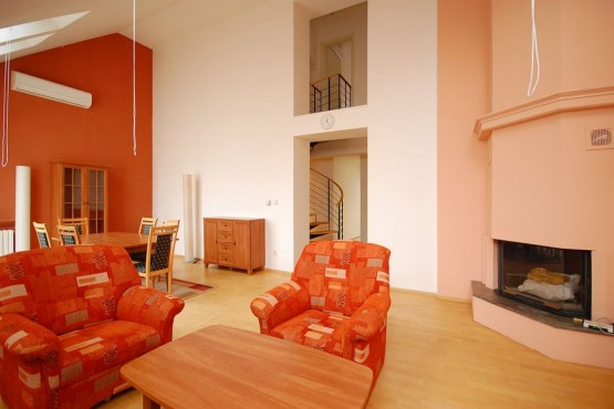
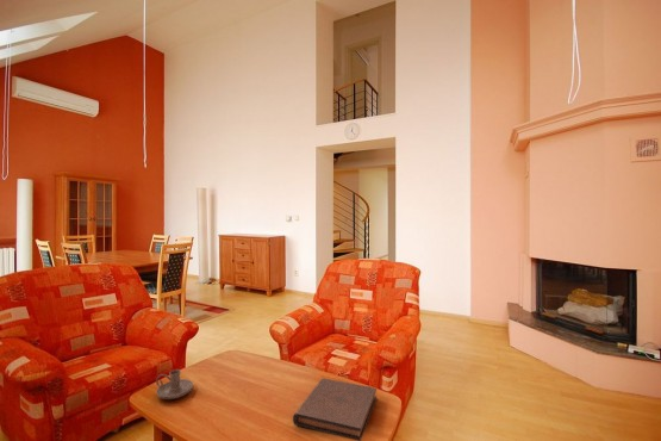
+ candle holder [155,368,194,400]
+ book [292,377,378,441]
